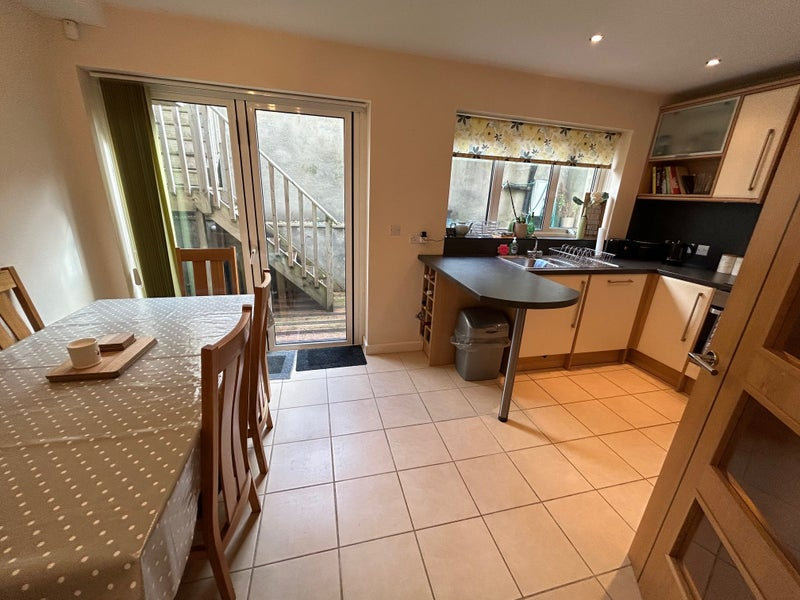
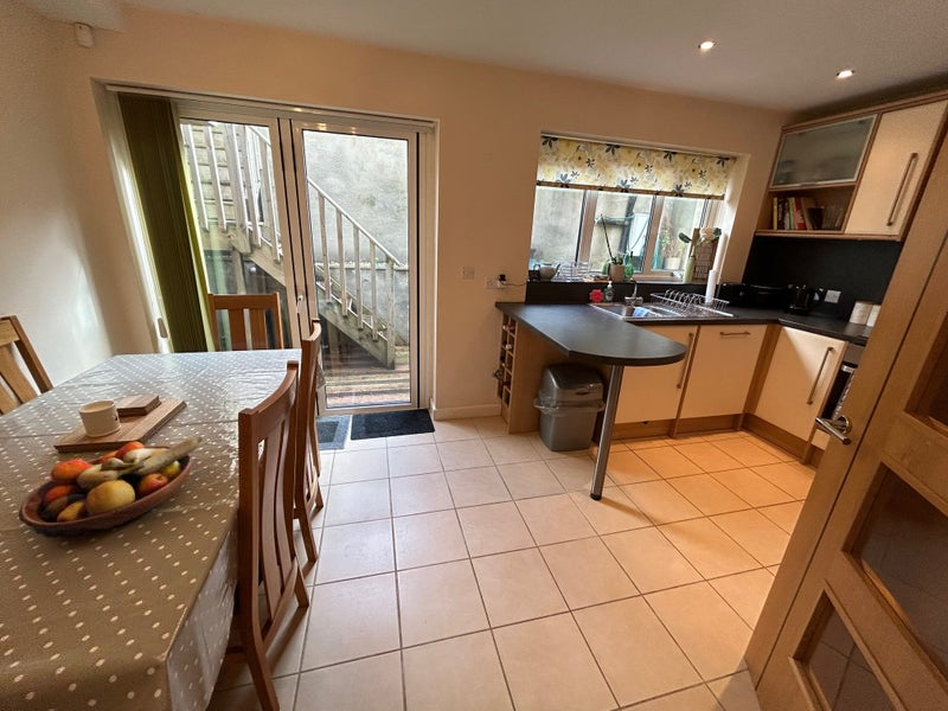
+ fruit bowl [18,436,204,539]
